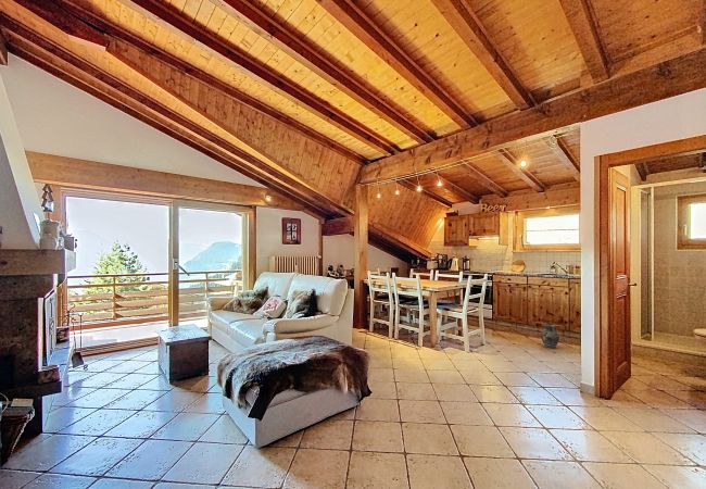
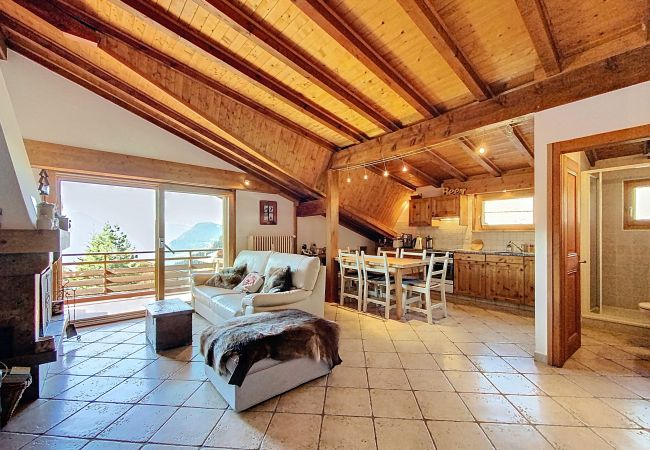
- ceramic jug [540,322,560,349]
